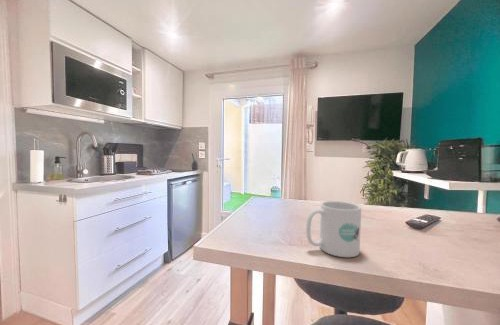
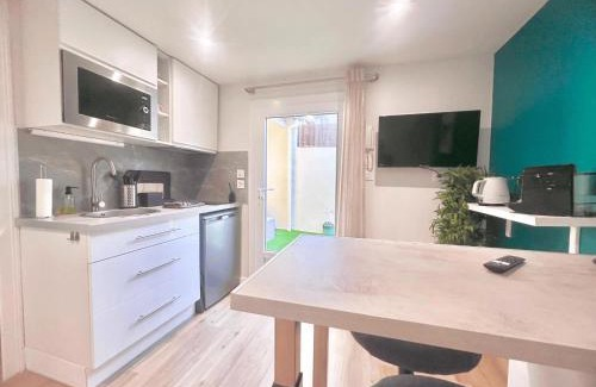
- mug [305,200,362,258]
